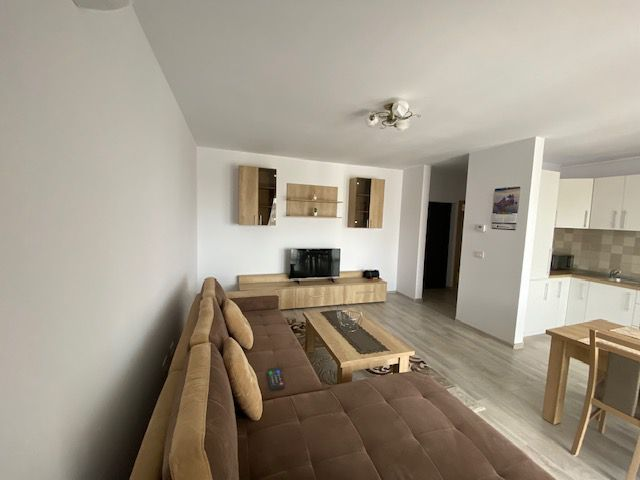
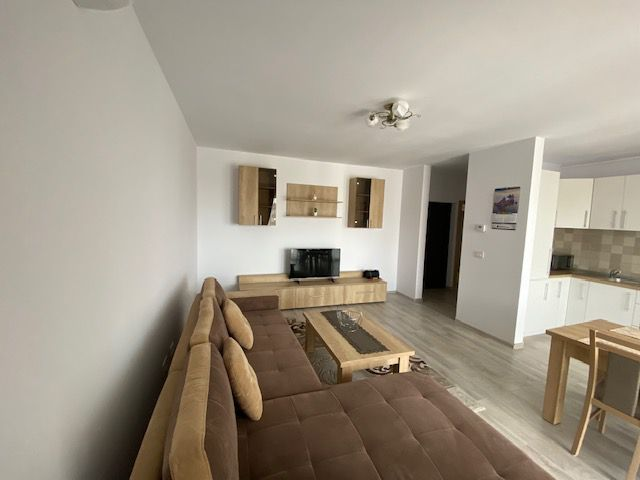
- remote control [266,366,285,391]
